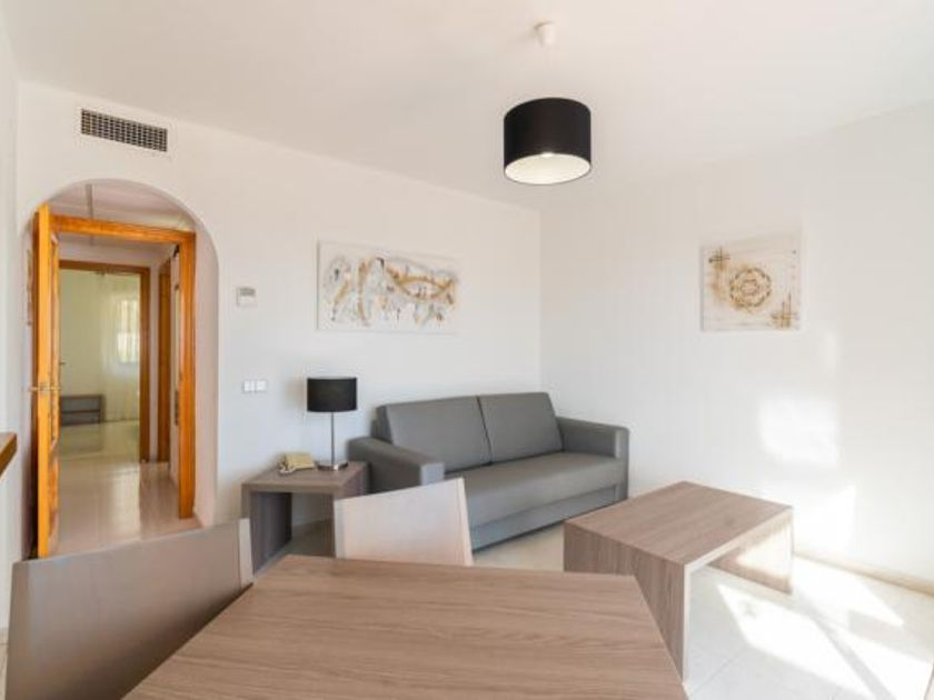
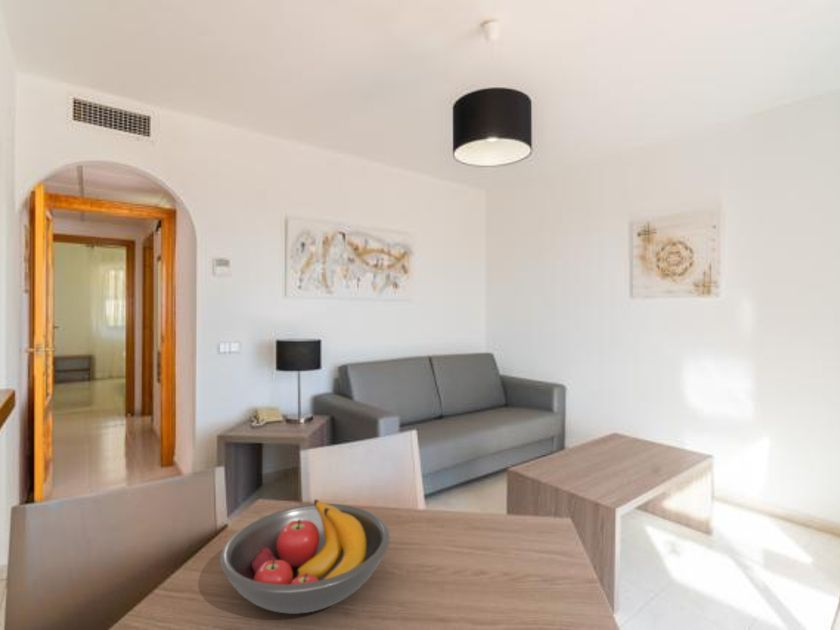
+ fruit bowl [219,498,391,615]
